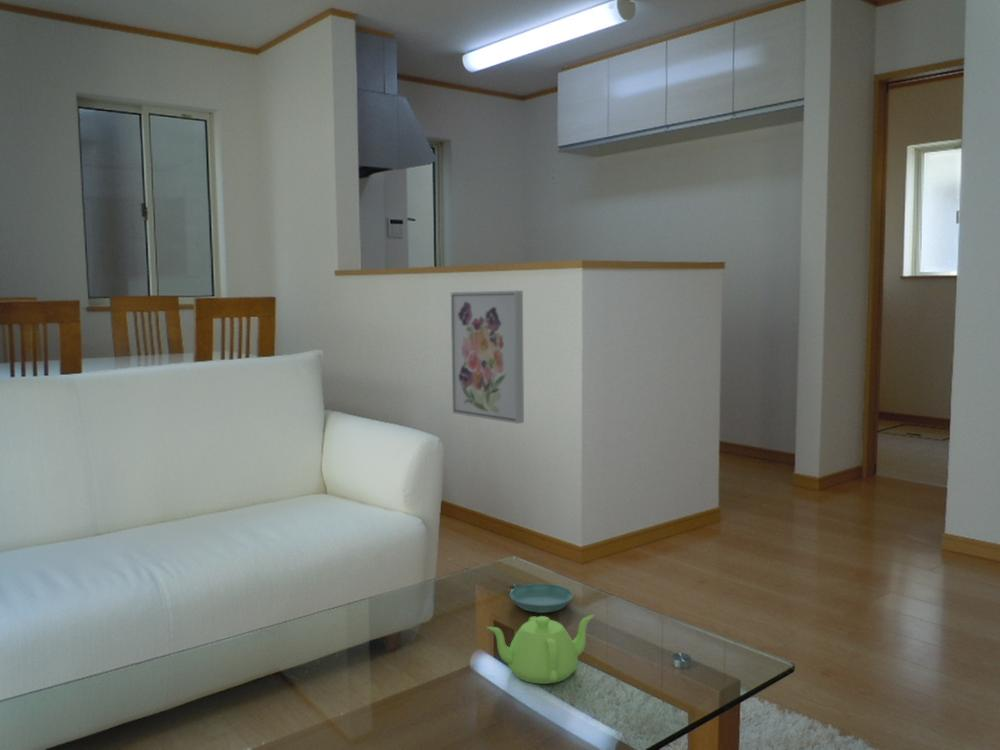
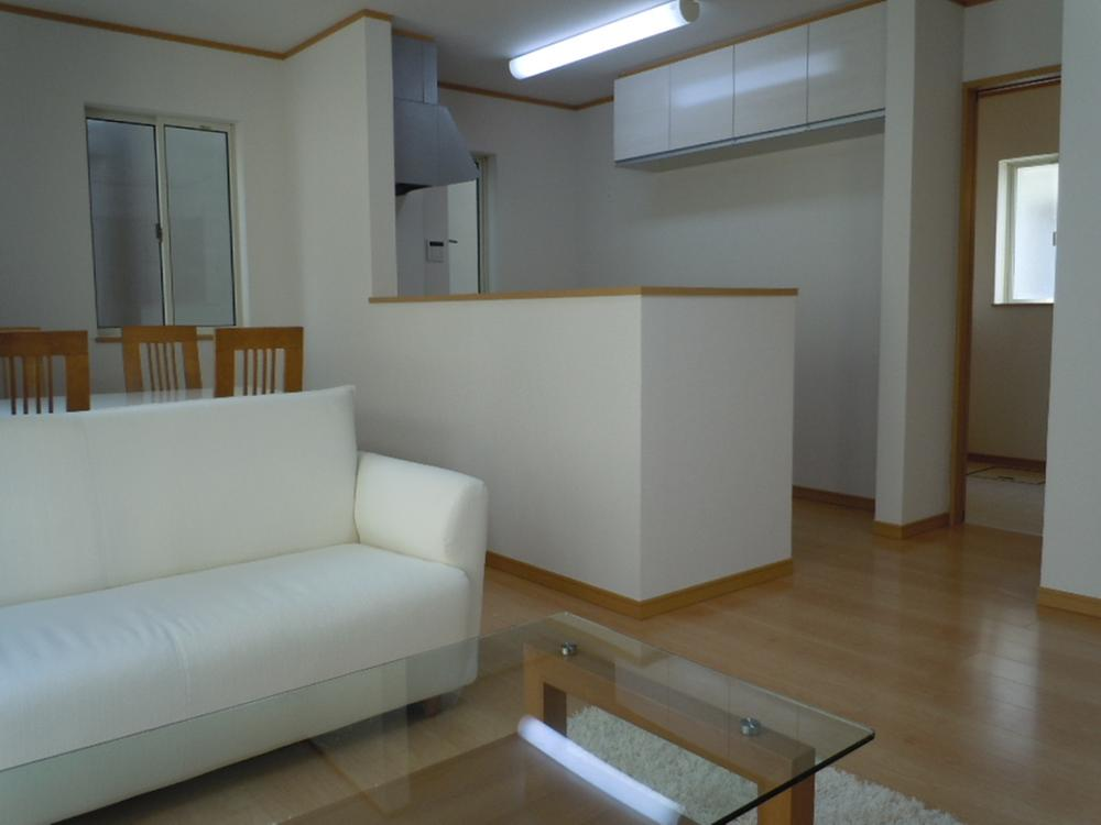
- wall art [450,290,525,425]
- teapot [486,614,595,685]
- saucer [509,583,574,614]
